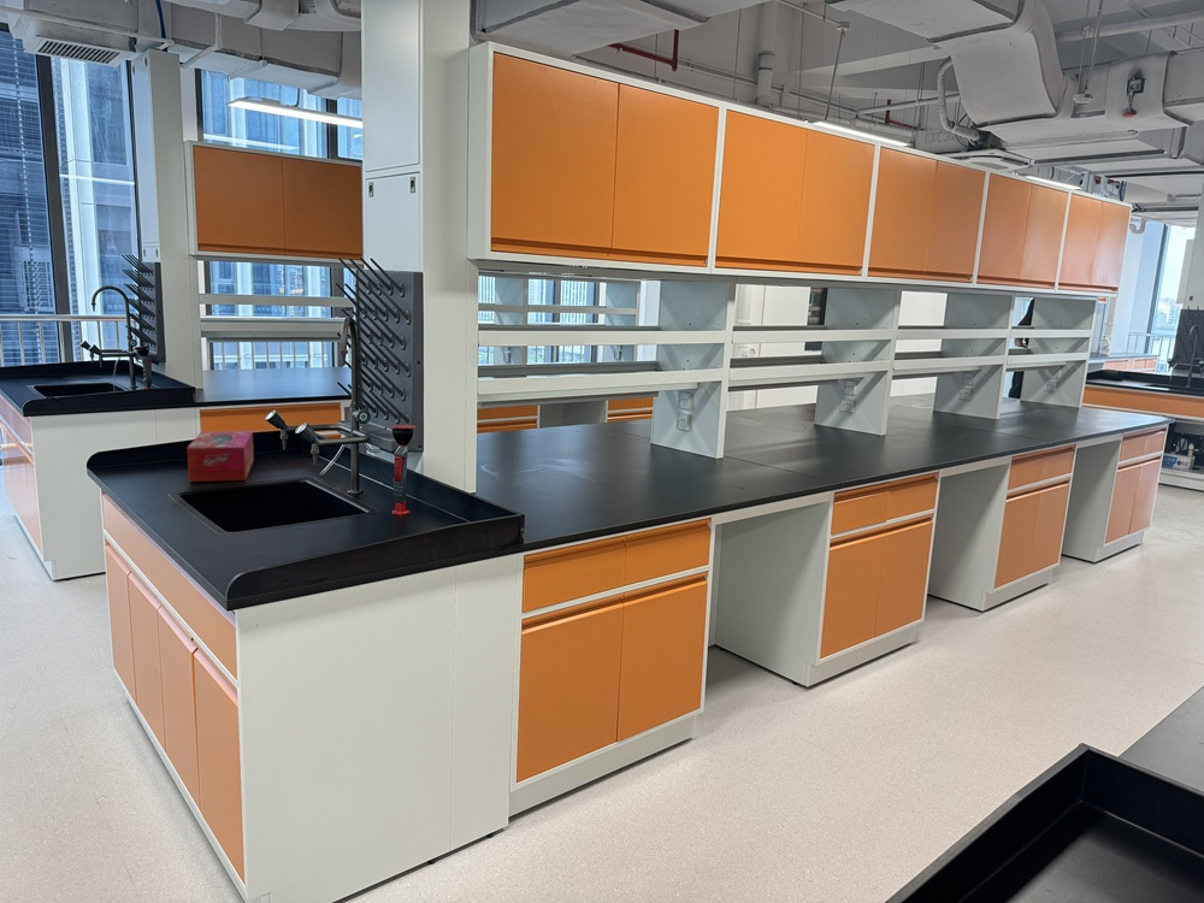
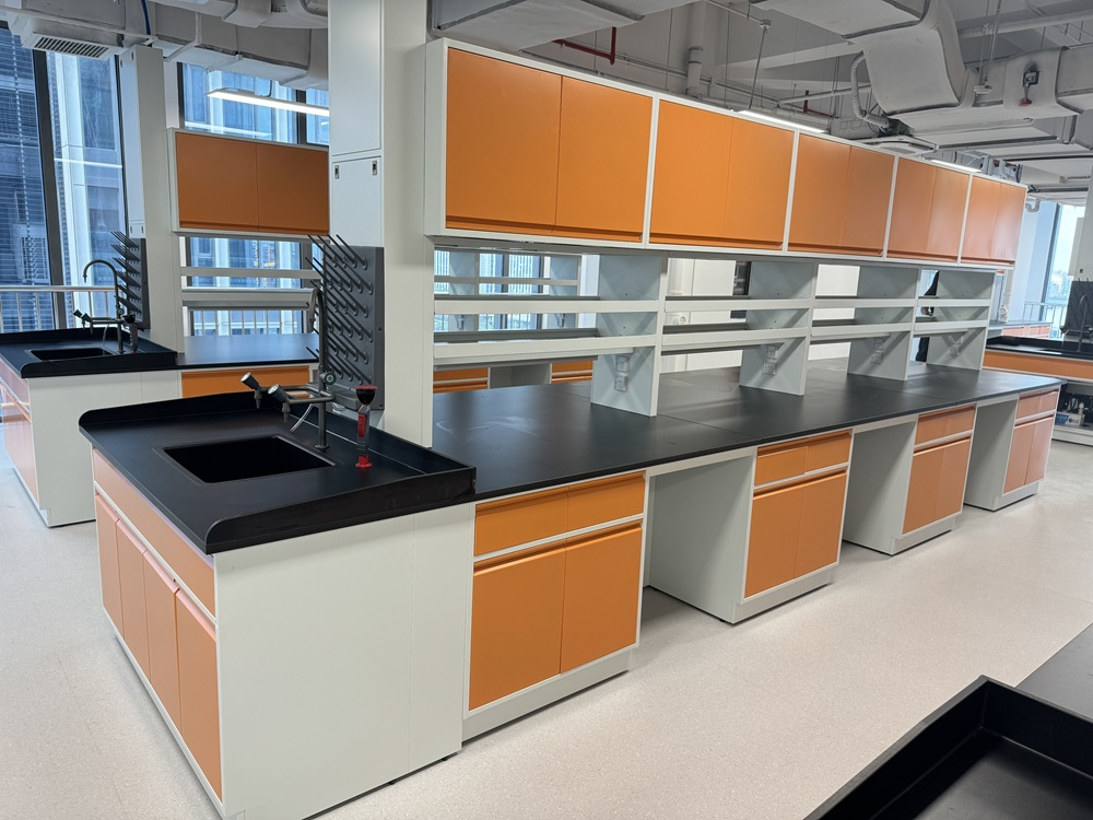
- tissue box [185,430,255,483]
